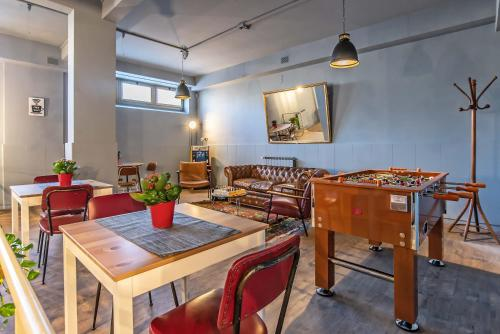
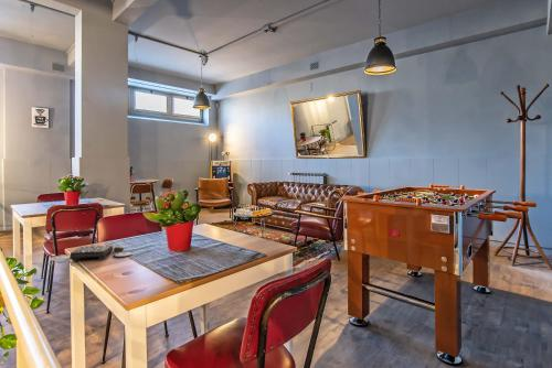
+ board game [49,245,134,264]
